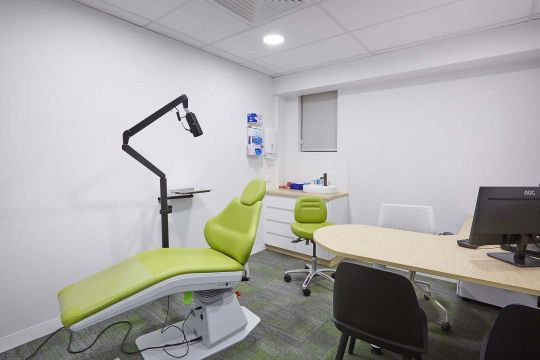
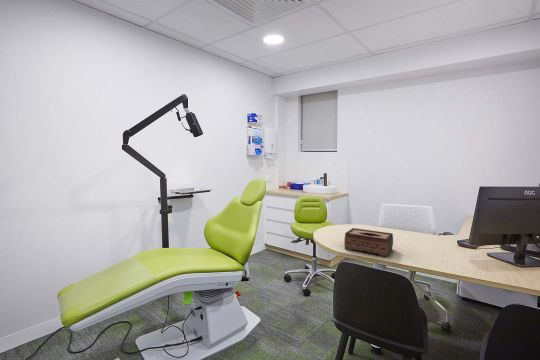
+ tissue box [343,227,394,257]
